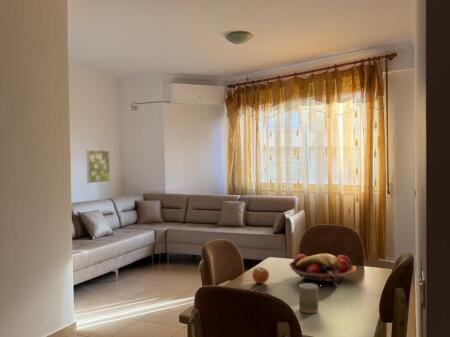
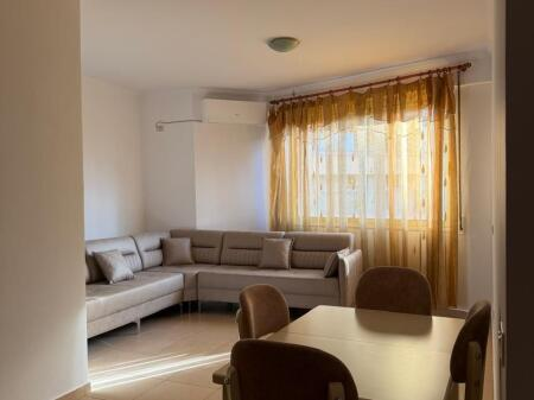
- fruit basket [288,252,357,284]
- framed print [86,149,111,184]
- mug [298,282,319,314]
- apple [251,266,270,285]
